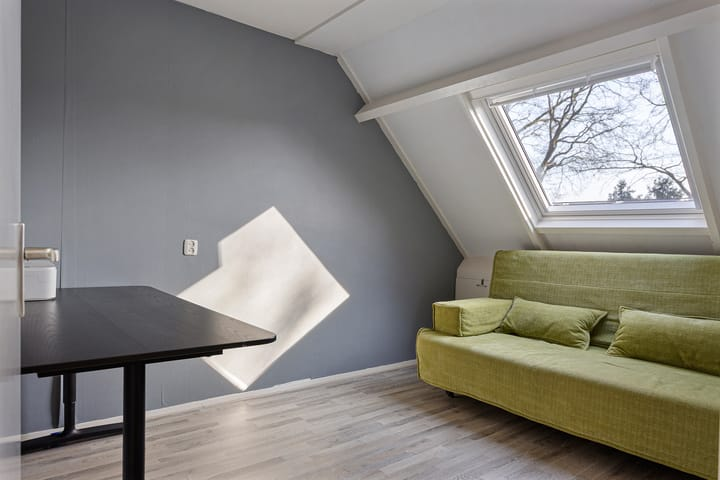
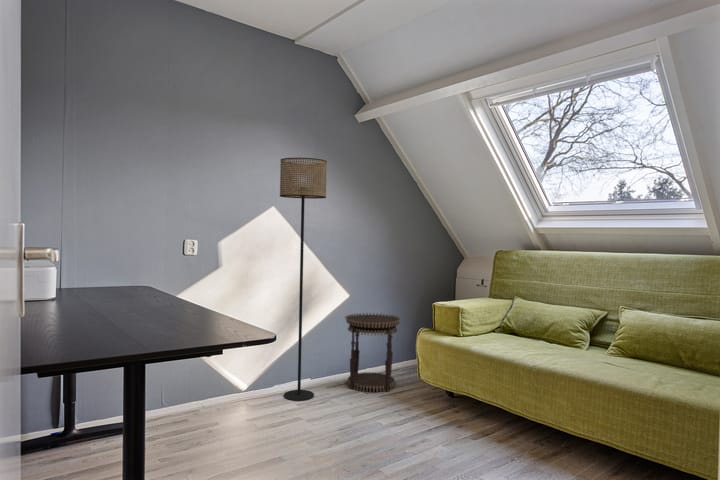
+ floor lamp [279,157,328,402]
+ side table [344,312,402,393]
